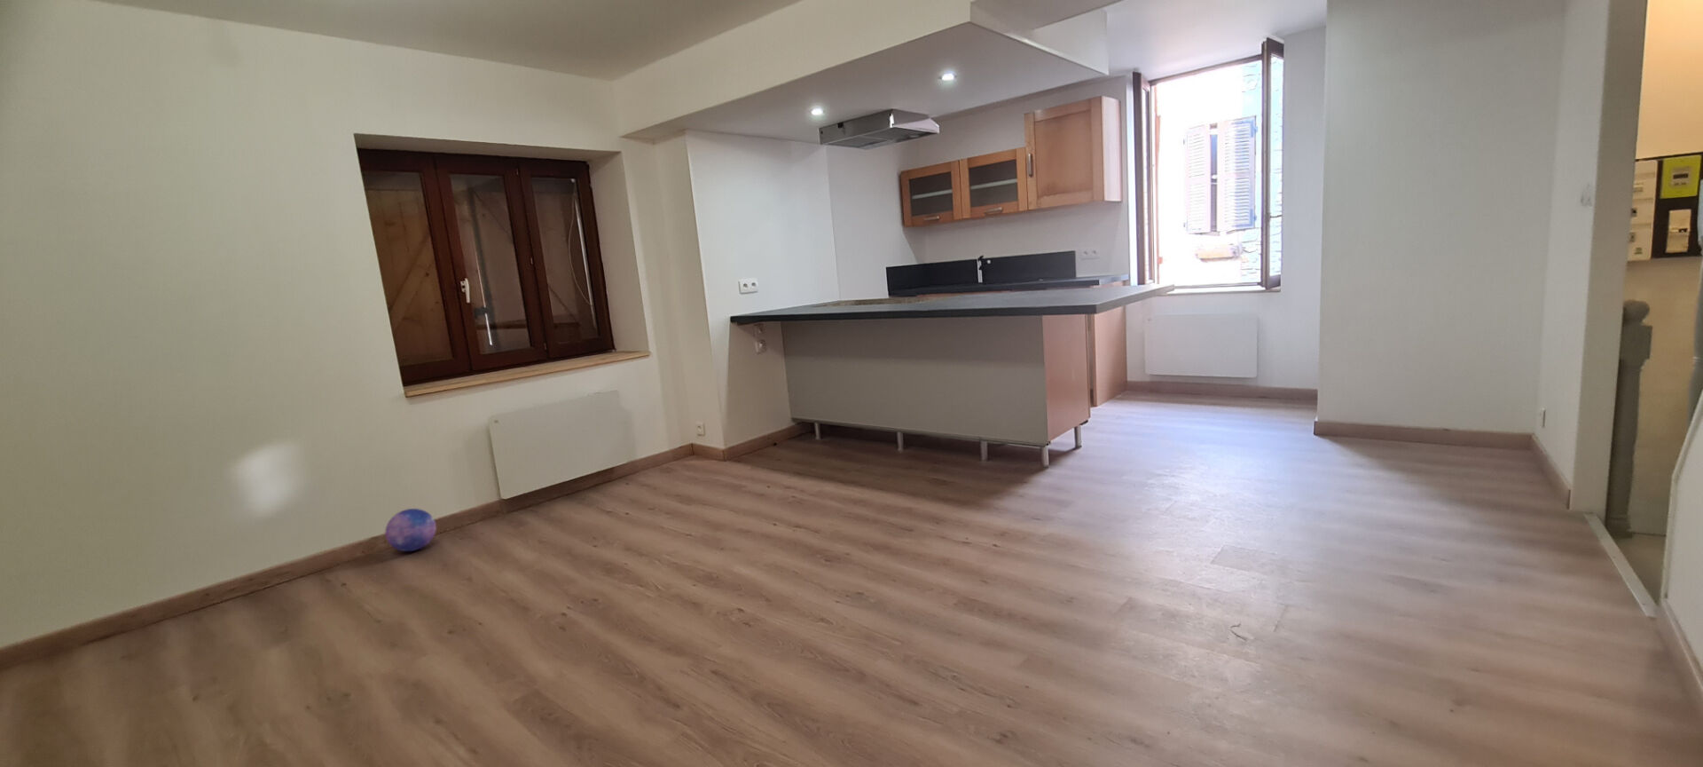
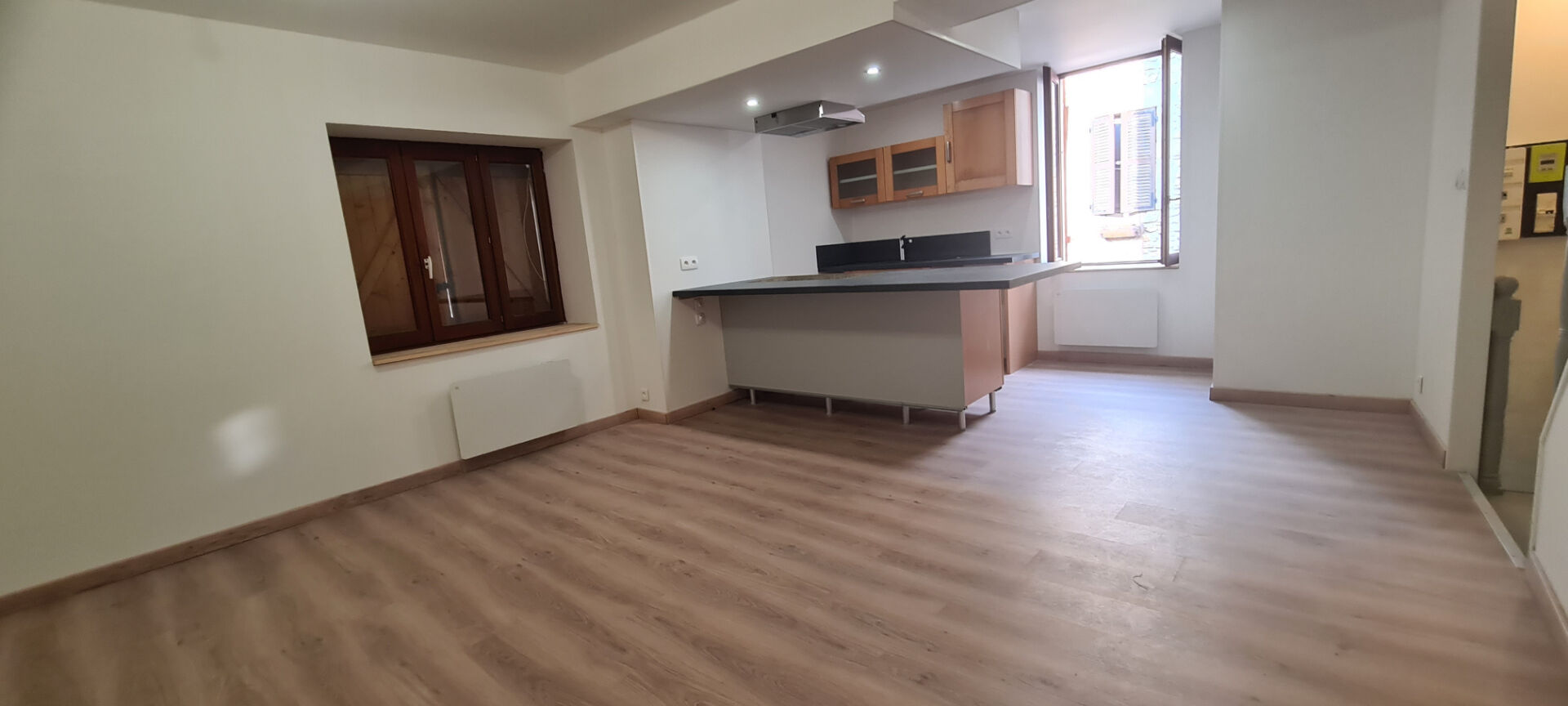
- decorative ball [384,507,438,552]
